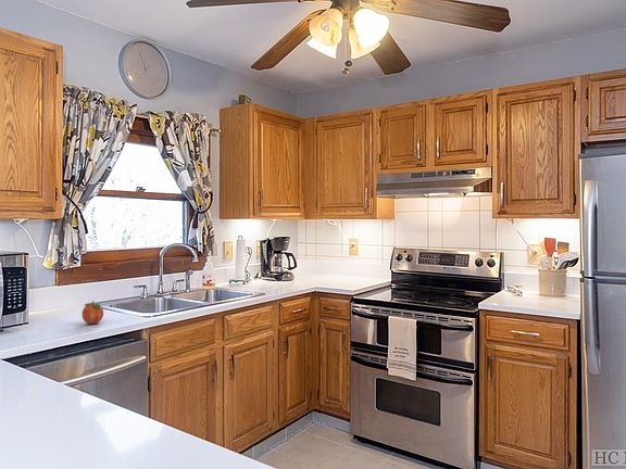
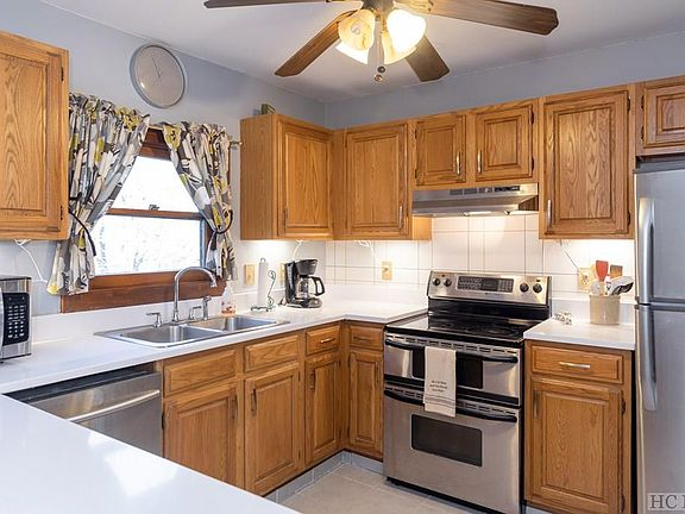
- fruit [80,300,104,325]
